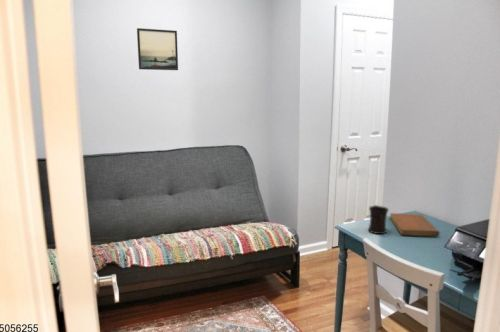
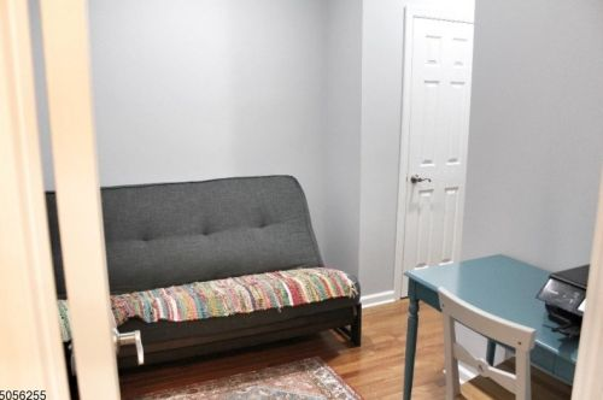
- mug [367,204,390,235]
- notebook [389,212,441,237]
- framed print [136,27,179,71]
